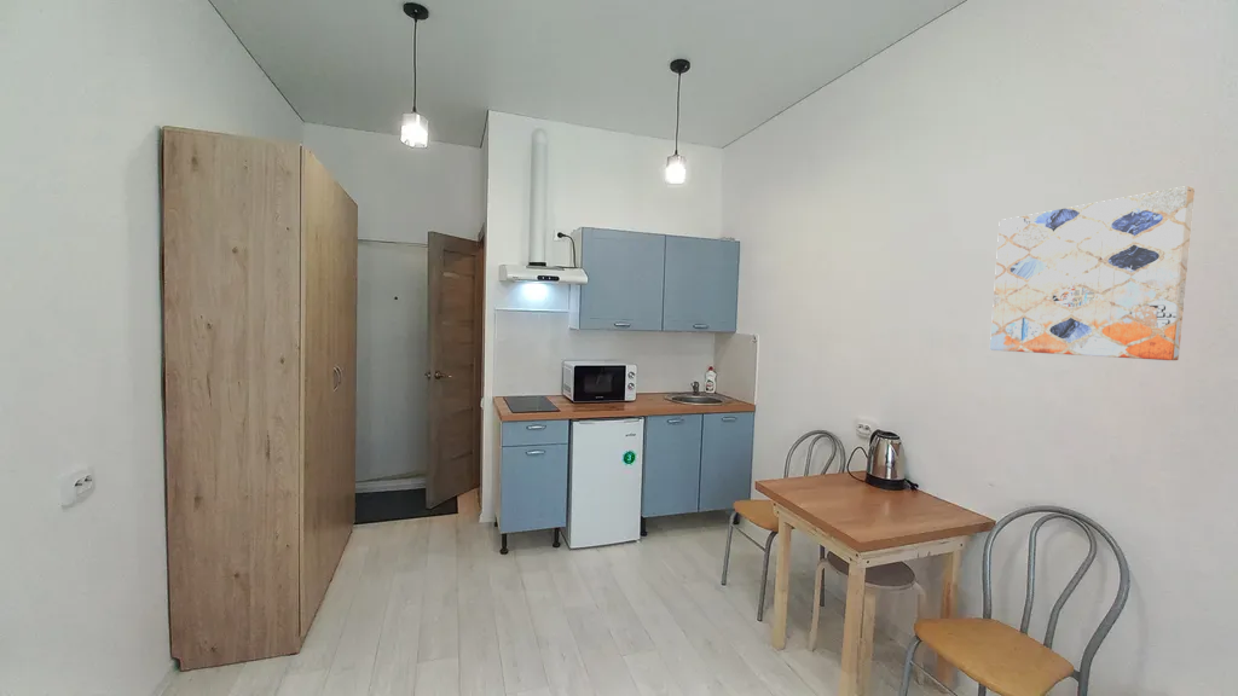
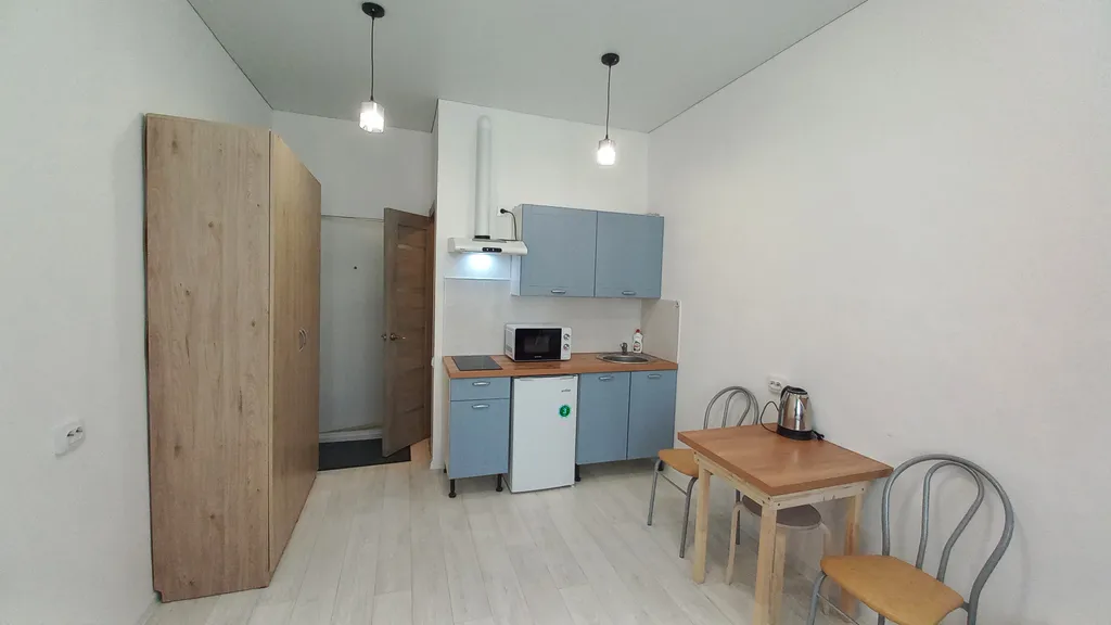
- wall art [989,185,1196,361]
